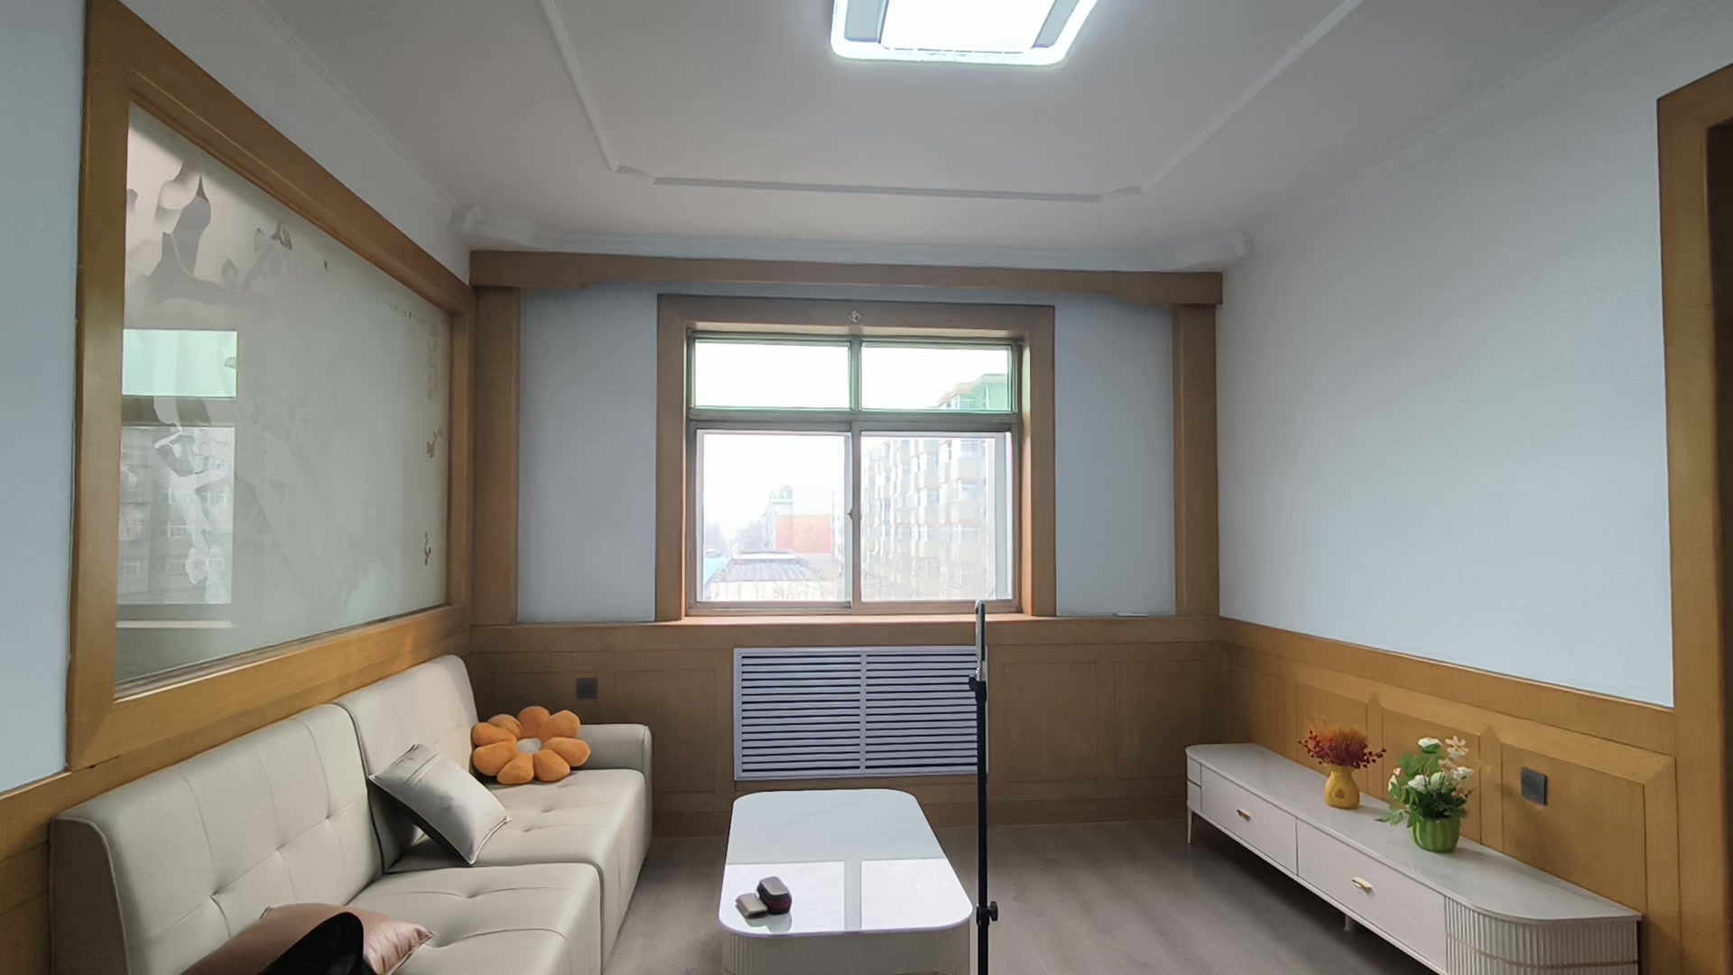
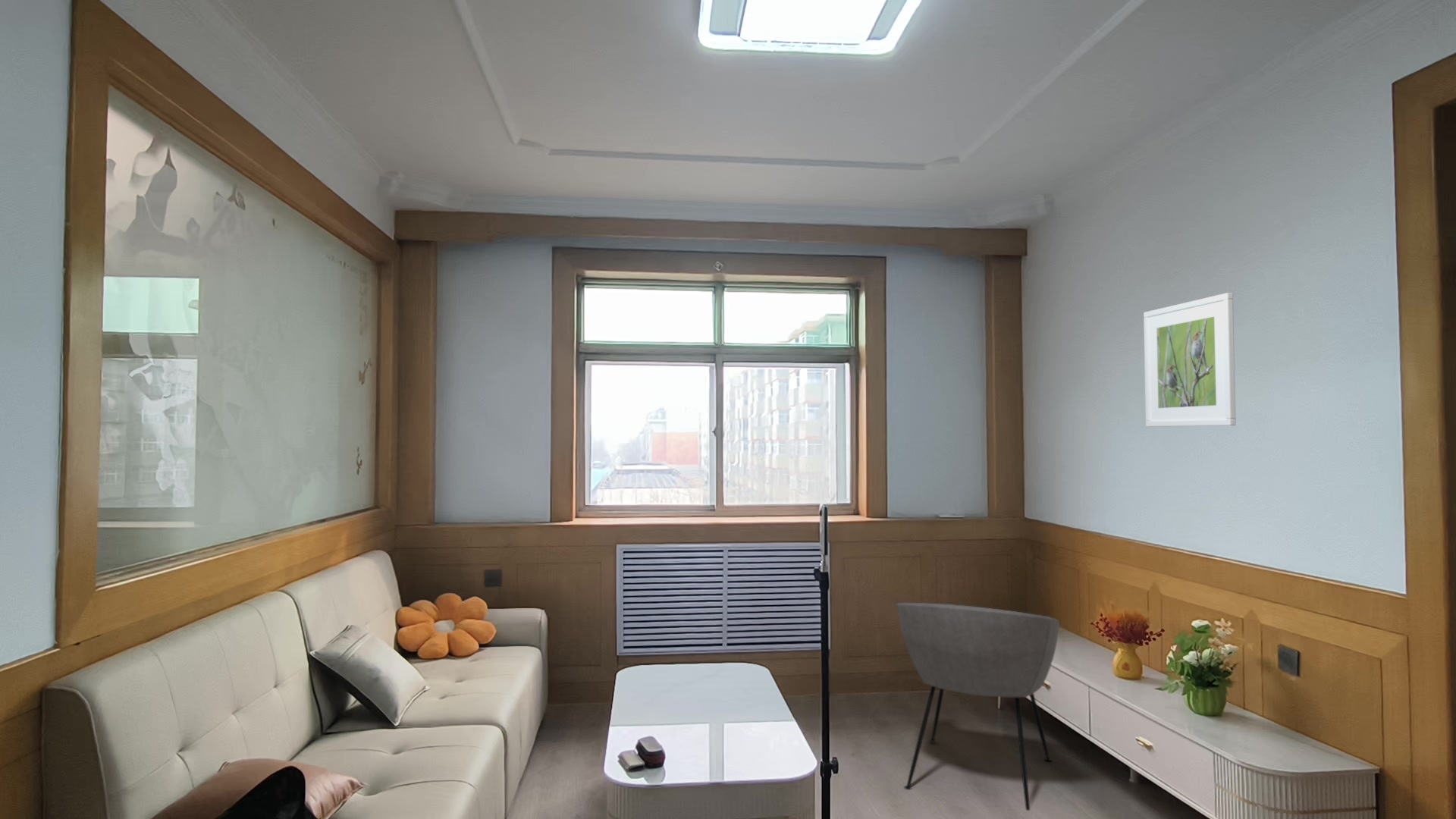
+ armchair [896,602,1060,811]
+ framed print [1143,292,1237,428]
